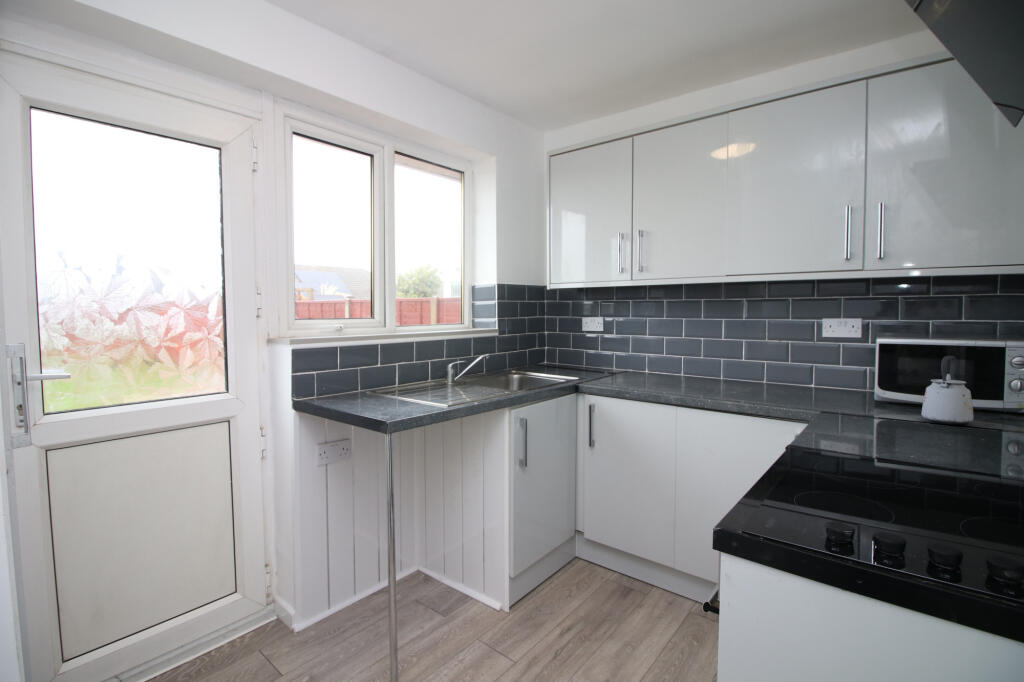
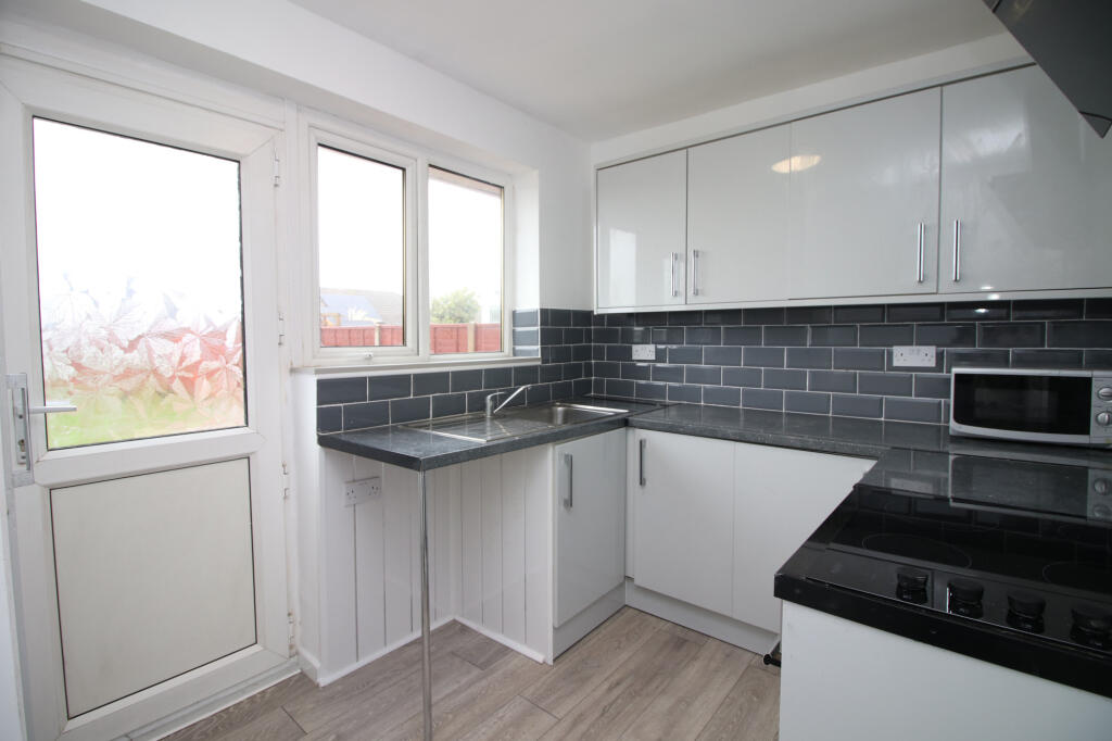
- kettle [921,355,974,426]
